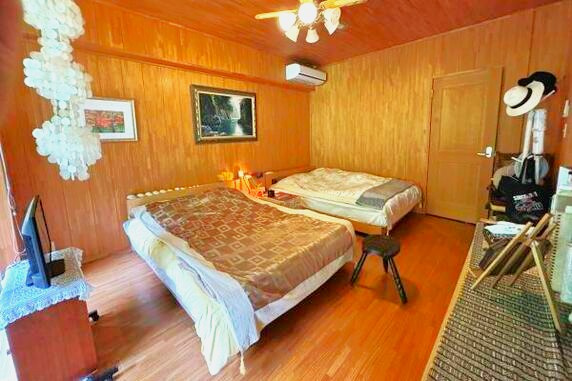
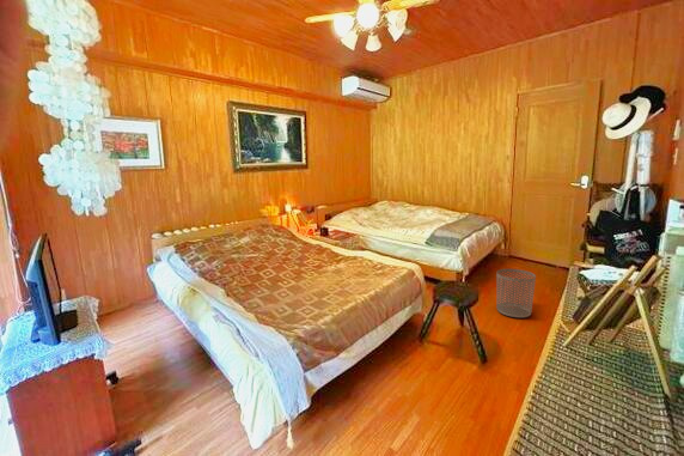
+ waste bin [495,268,537,318]
